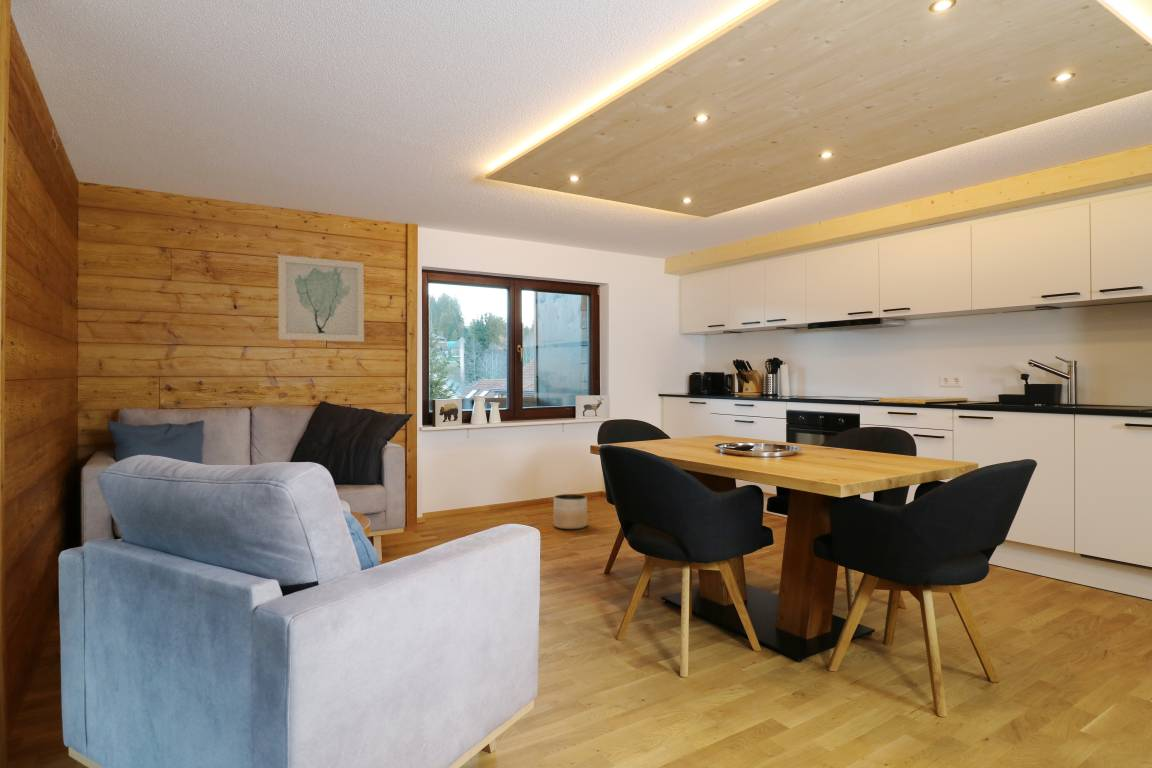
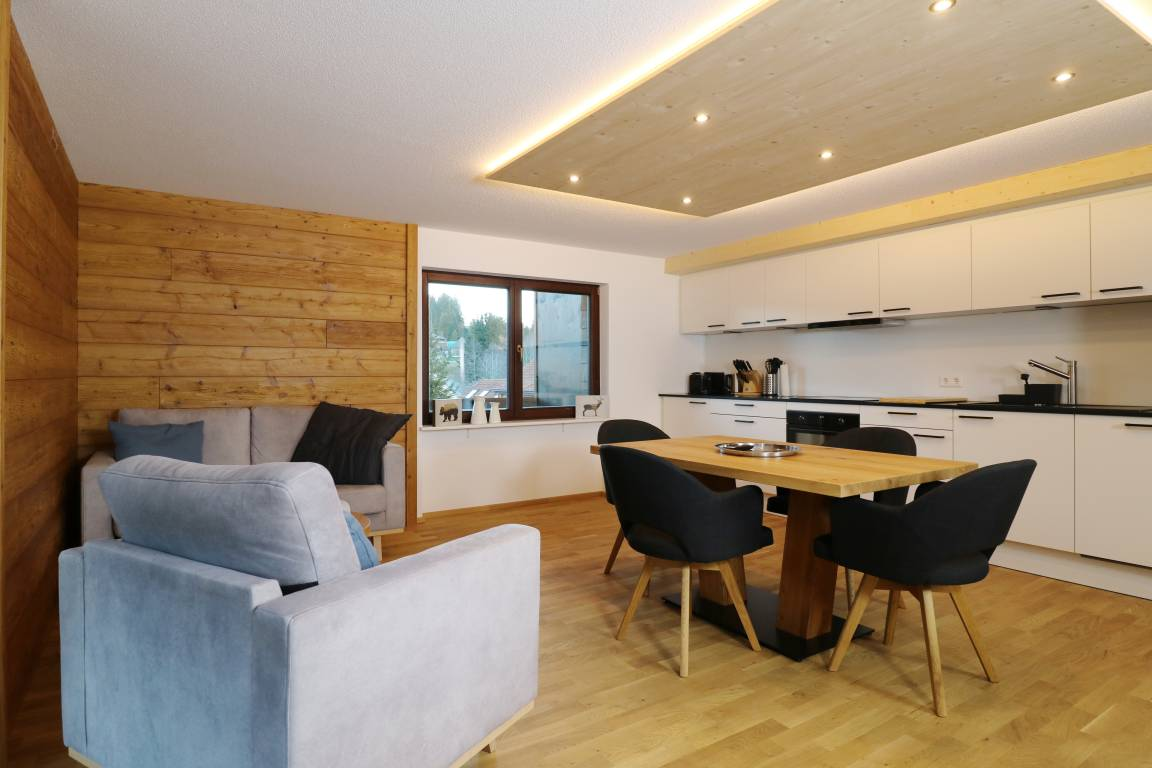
- wall art [277,254,365,343]
- planter [552,493,588,530]
